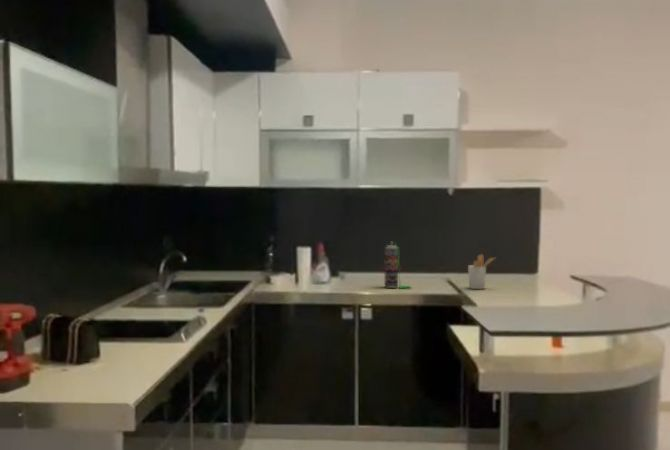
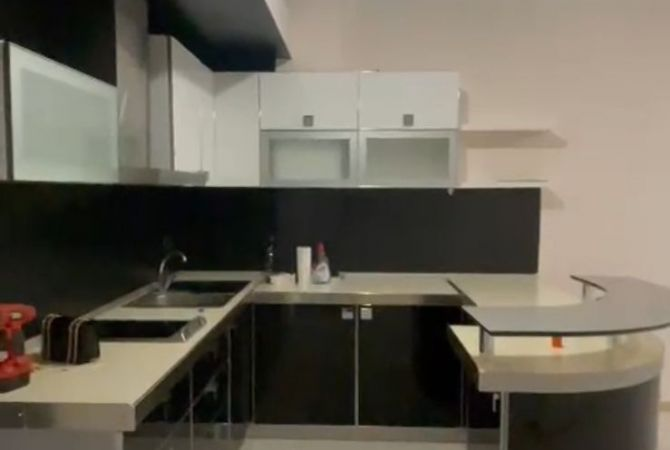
- spray can [383,241,413,290]
- utensil holder [467,253,496,290]
